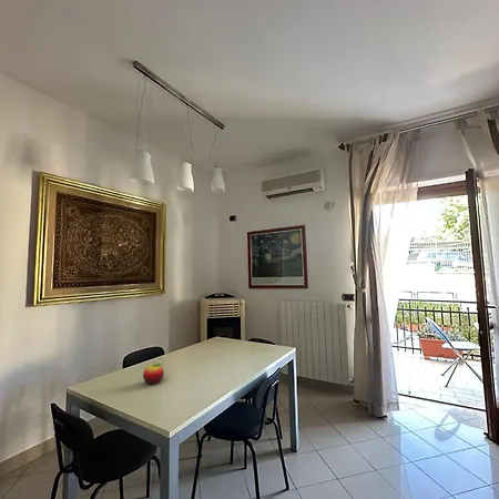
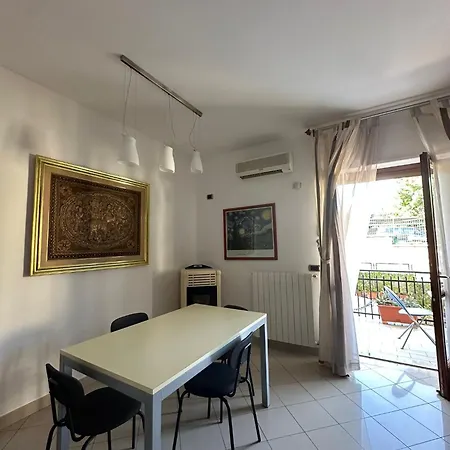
- fruit [142,363,165,385]
